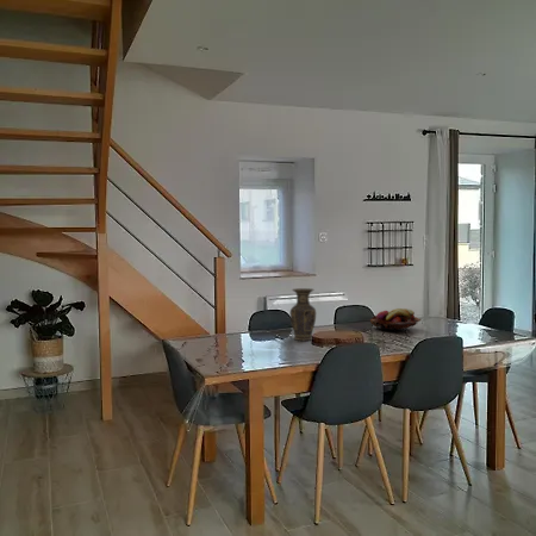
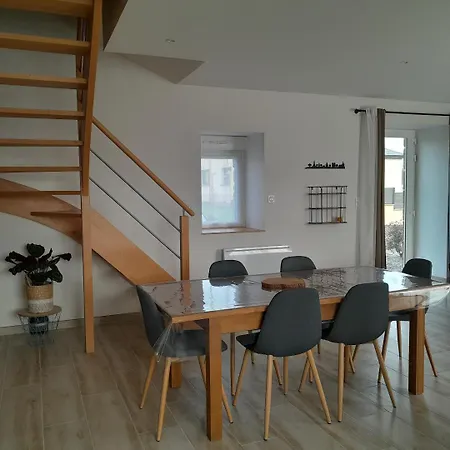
- fruit basket [369,307,422,332]
- vase [289,287,317,342]
